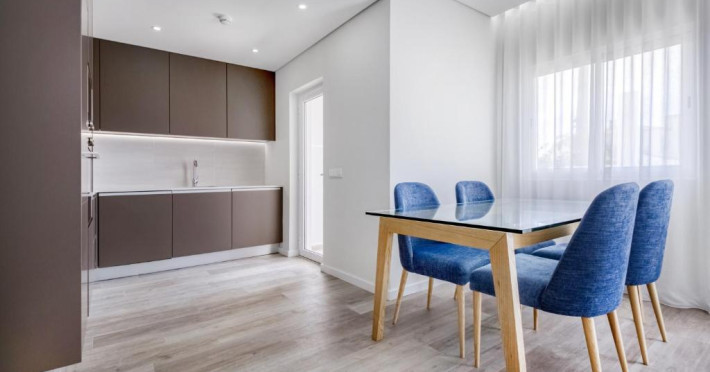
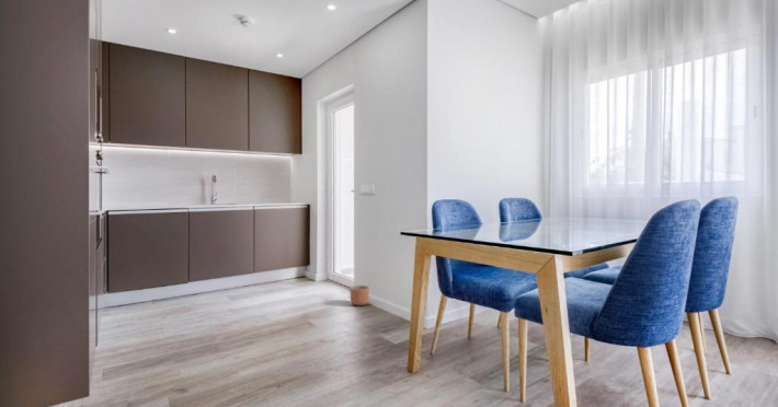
+ planter [348,284,370,306]
